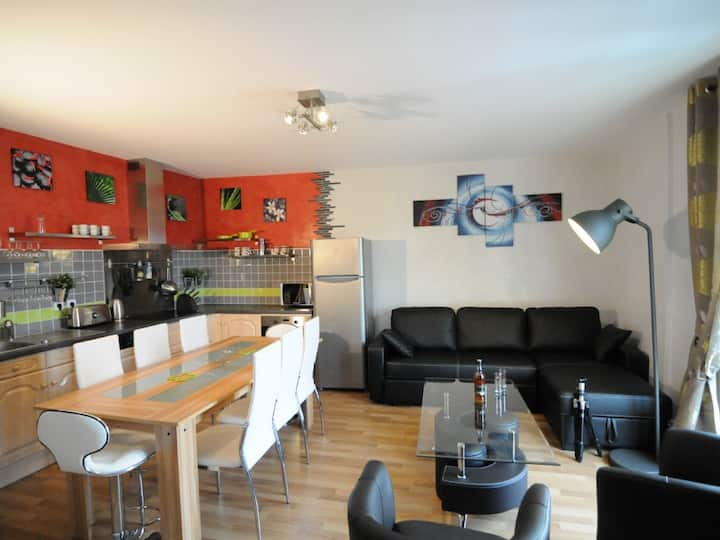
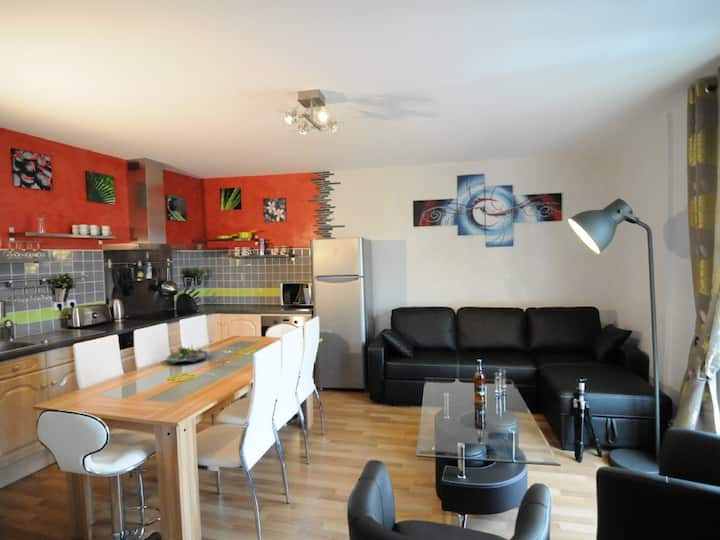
+ succulent planter [165,343,210,365]
